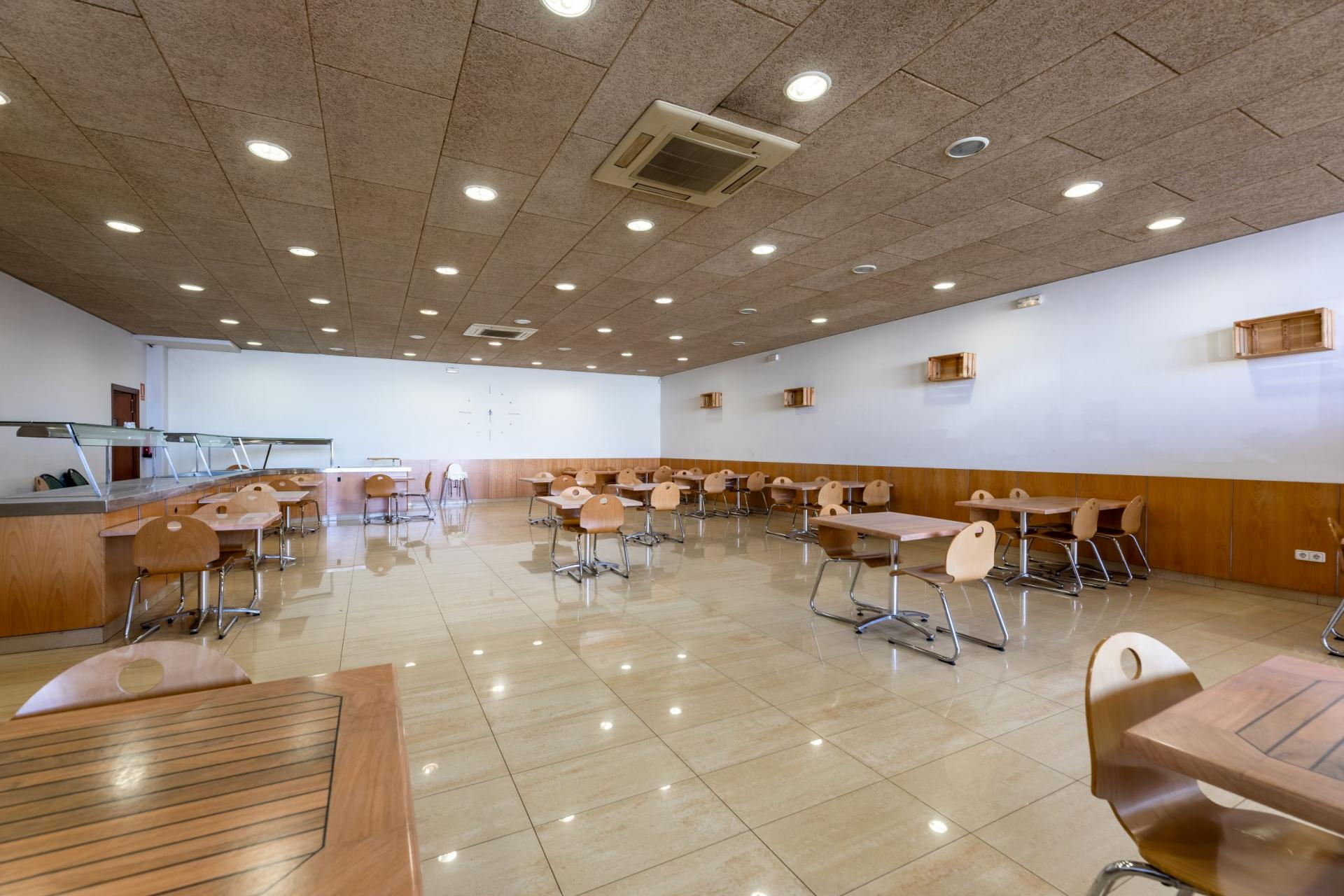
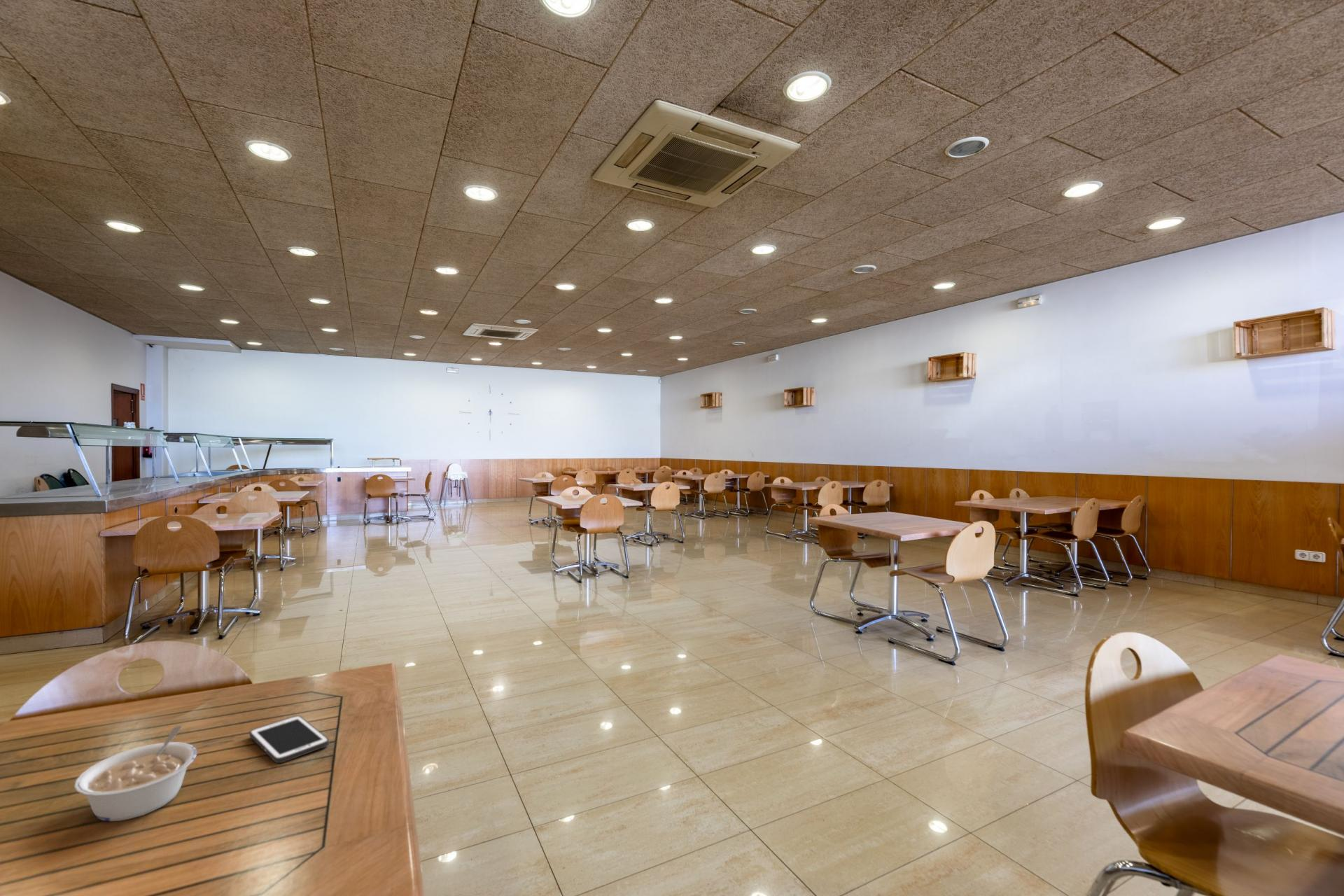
+ cell phone [248,715,330,764]
+ legume [73,725,197,822]
